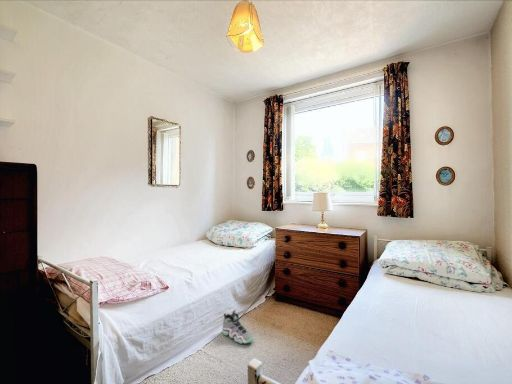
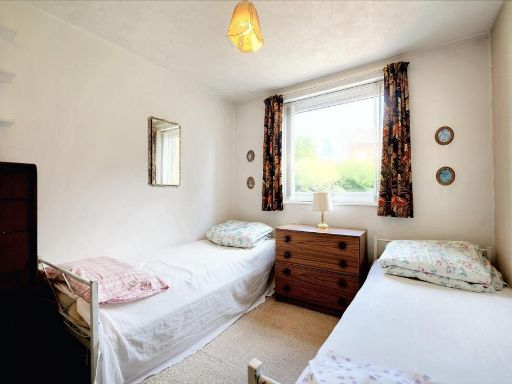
- sneaker [221,309,254,345]
